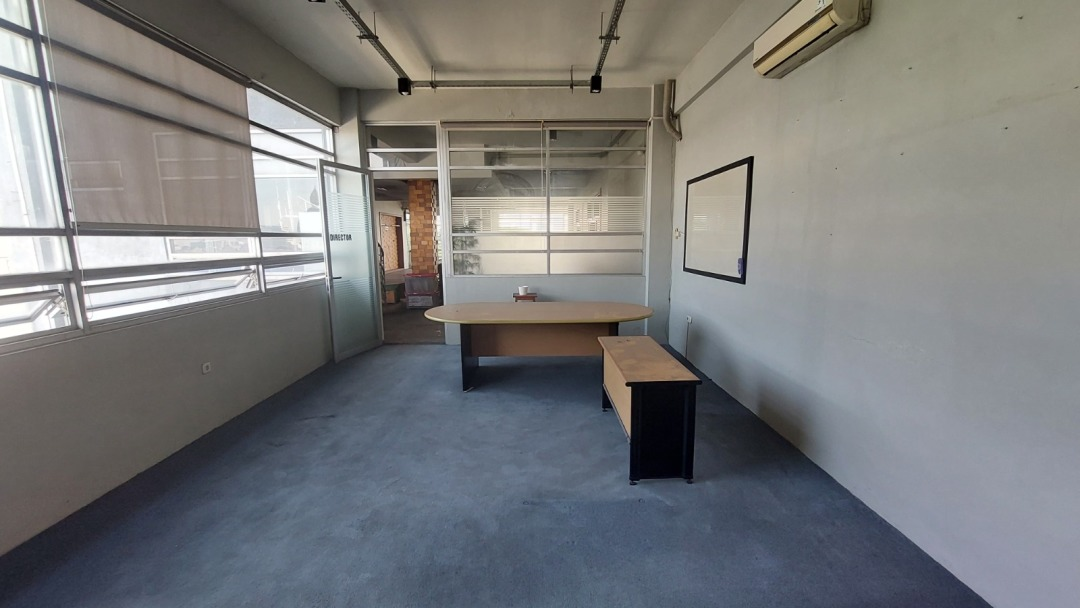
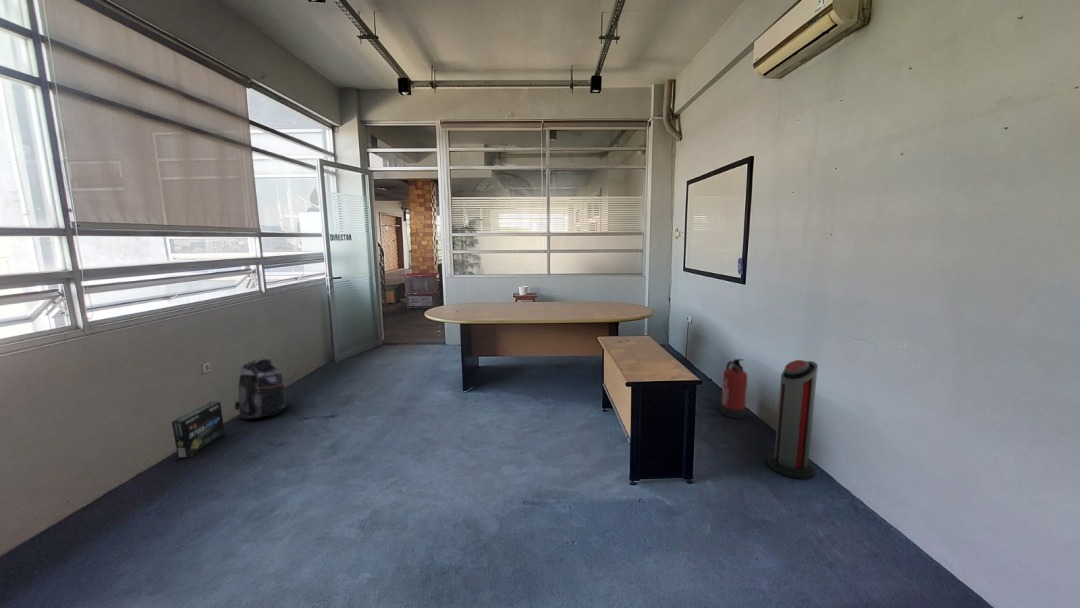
+ air purifier [766,359,819,480]
+ backpack [233,358,288,420]
+ box [171,401,226,459]
+ fire extinguisher [720,358,748,419]
